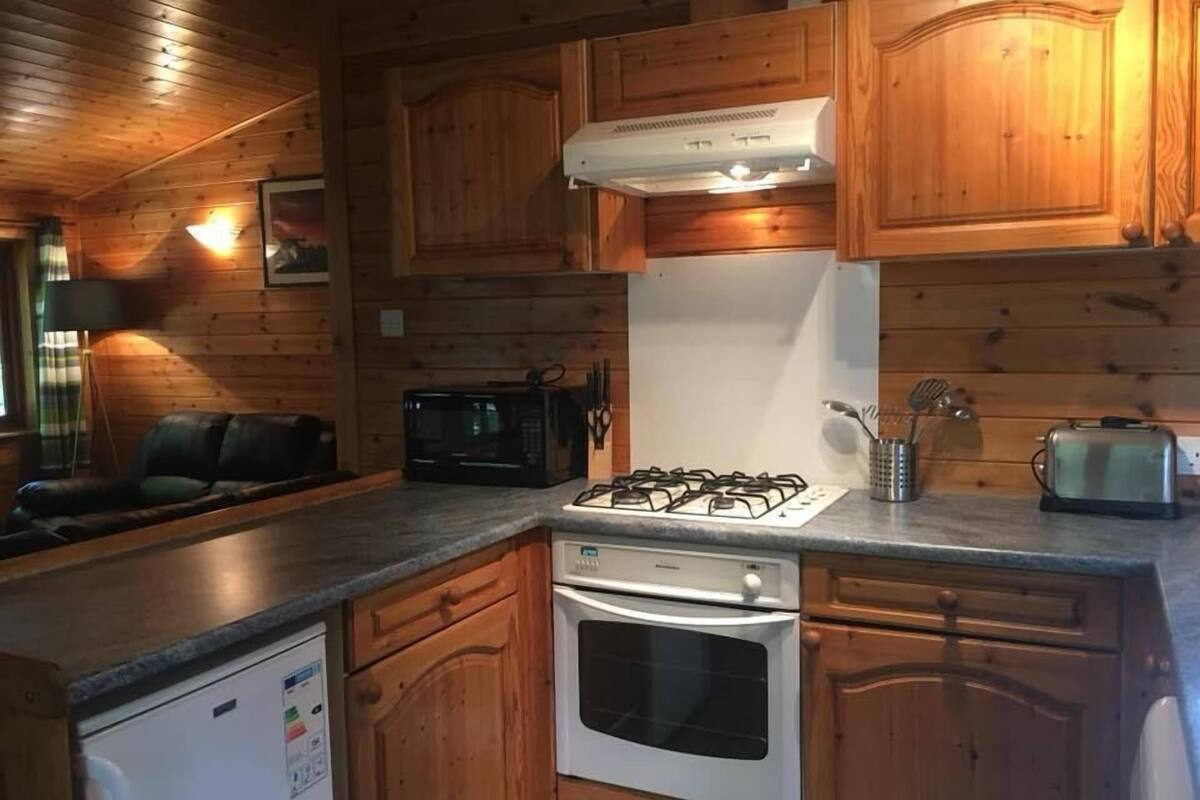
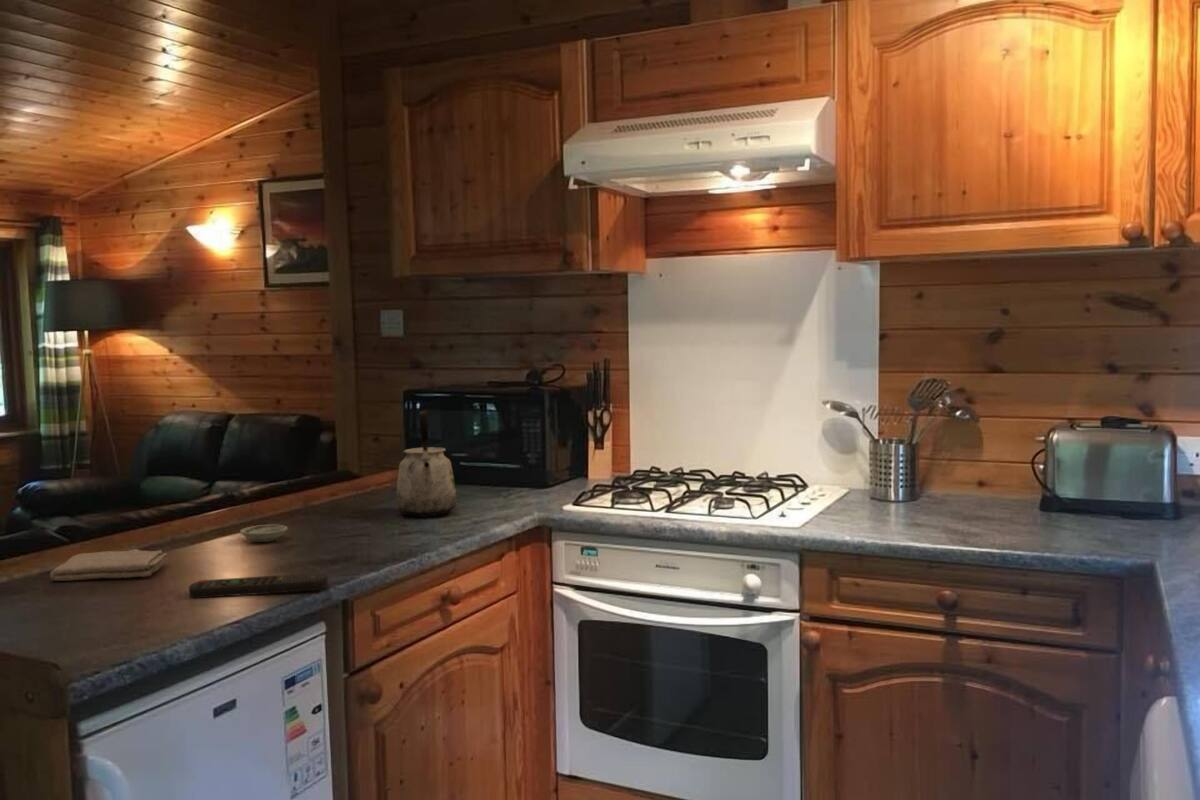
+ washcloth [49,548,169,582]
+ remote control [188,572,329,599]
+ saucer [239,524,289,543]
+ kettle [395,410,458,517]
